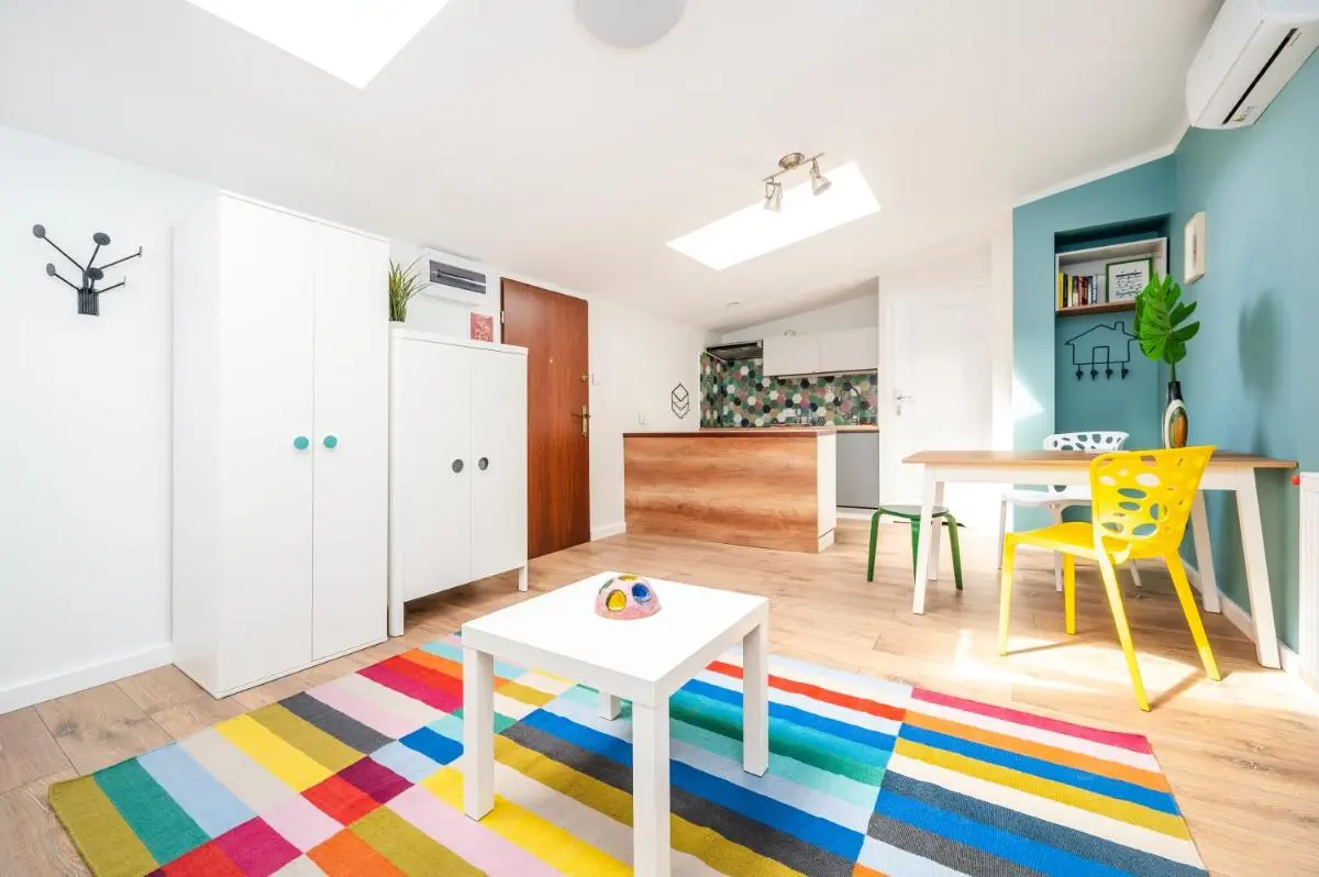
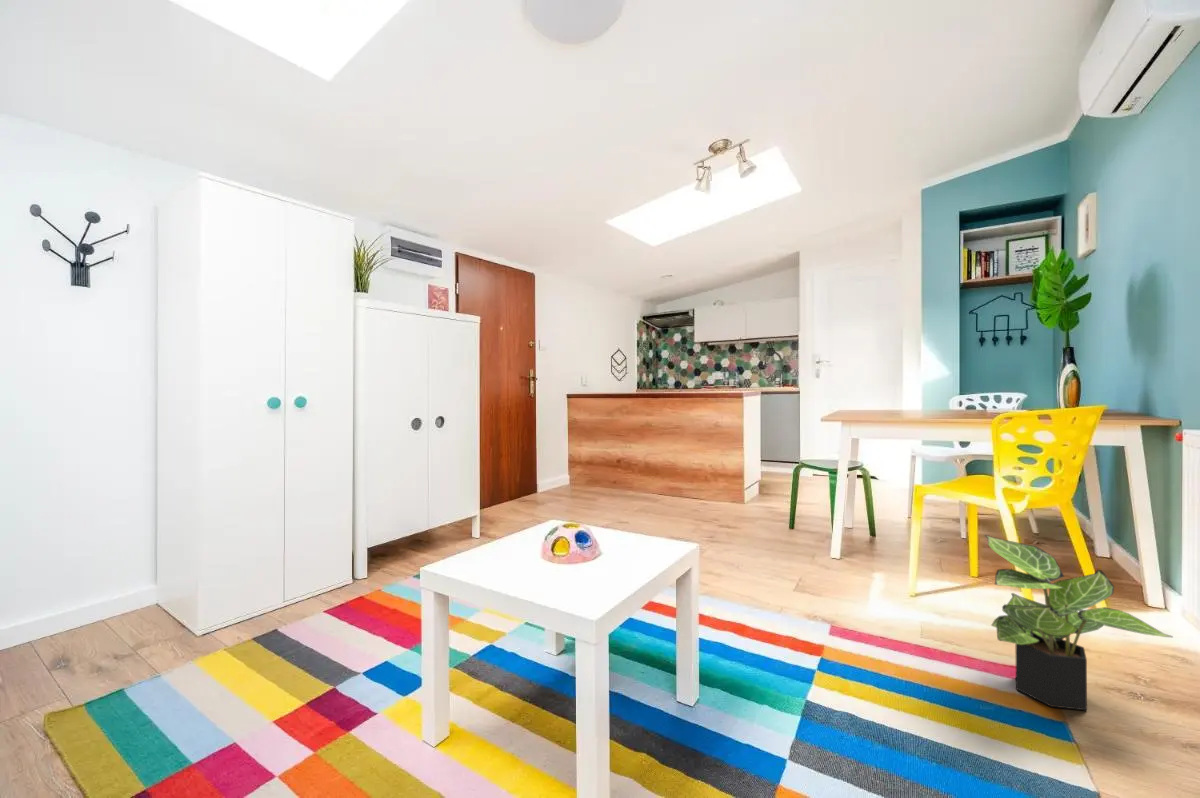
+ potted plant [983,534,1174,711]
